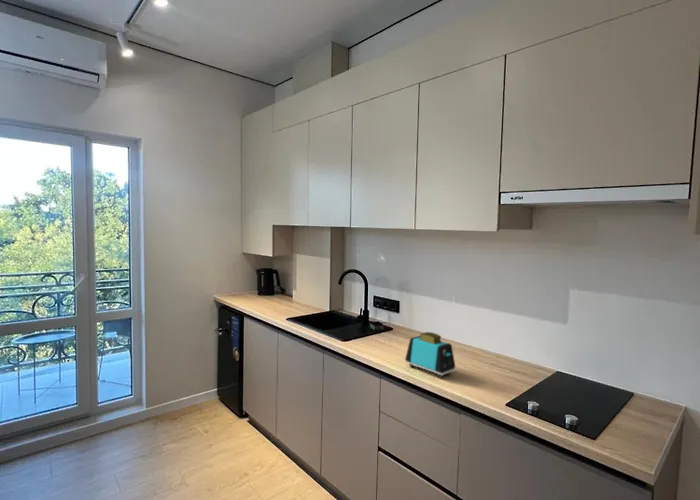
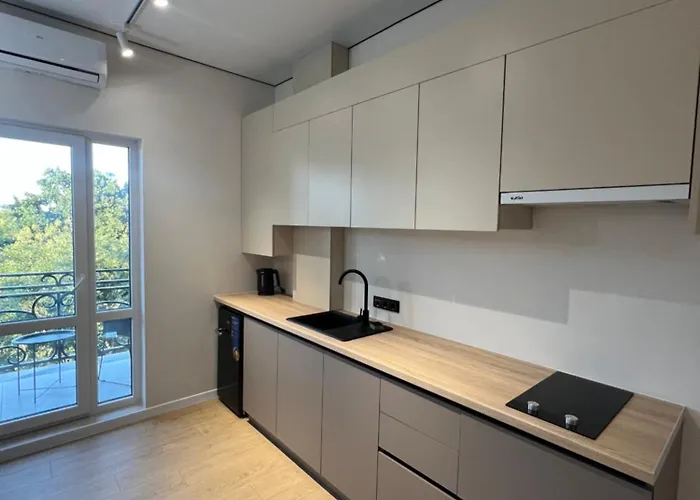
- toaster [404,331,457,379]
